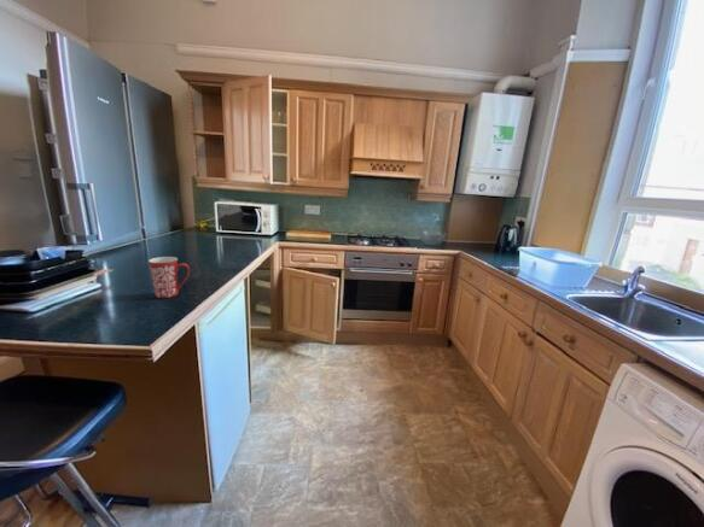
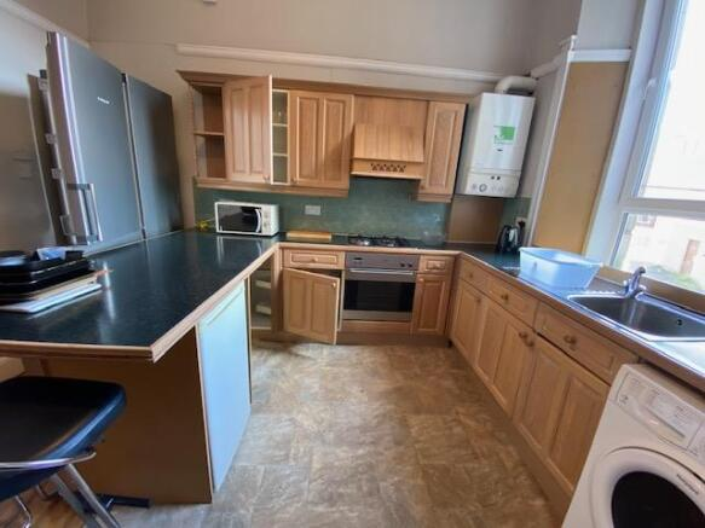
- mug [147,256,191,299]
